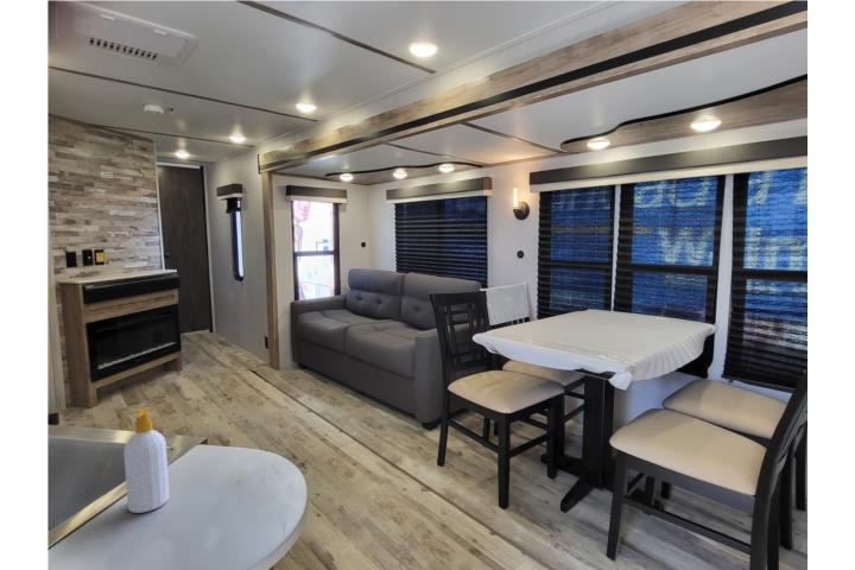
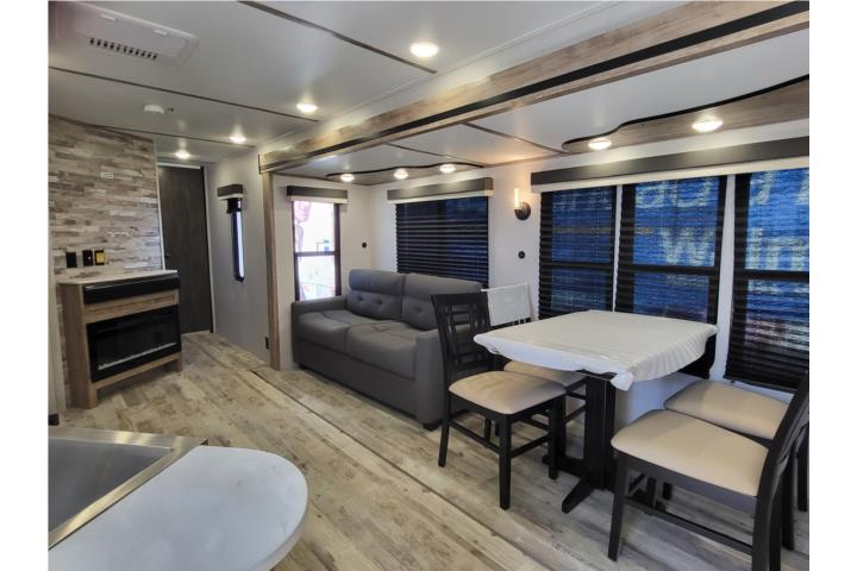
- soap bottle [122,406,171,514]
